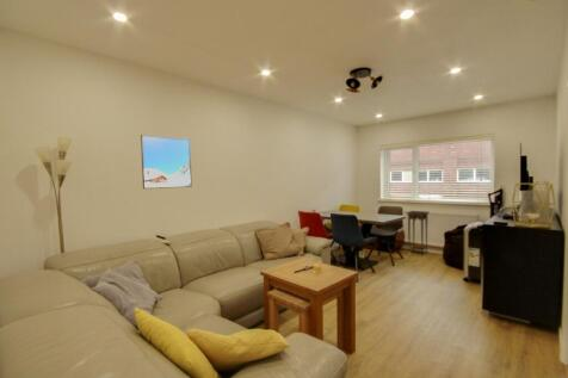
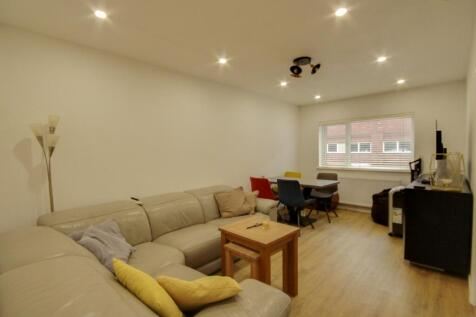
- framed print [140,134,193,190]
- pedestal table [405,210,431,256]
